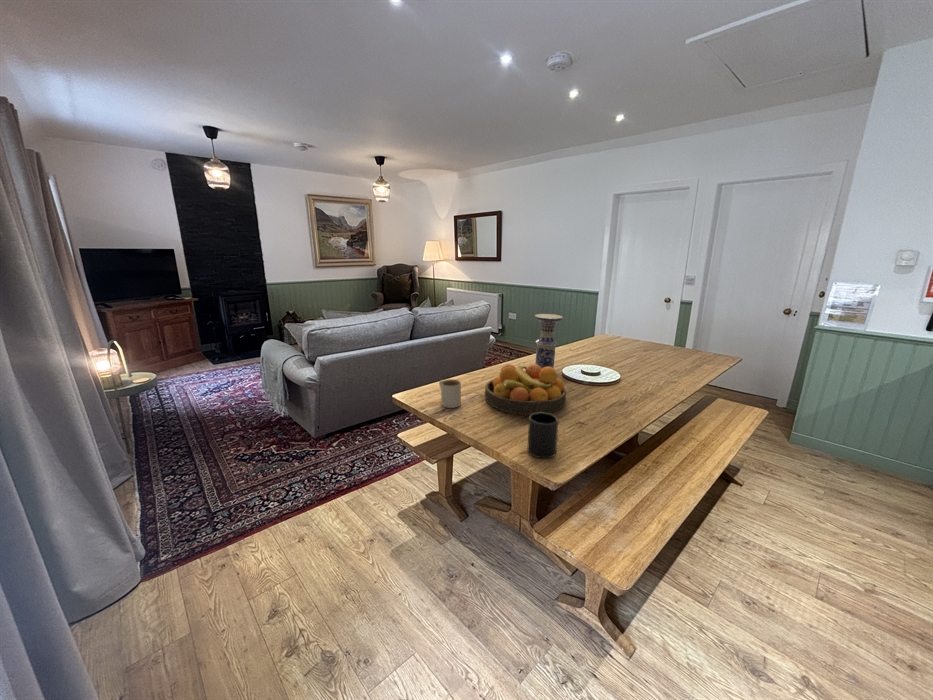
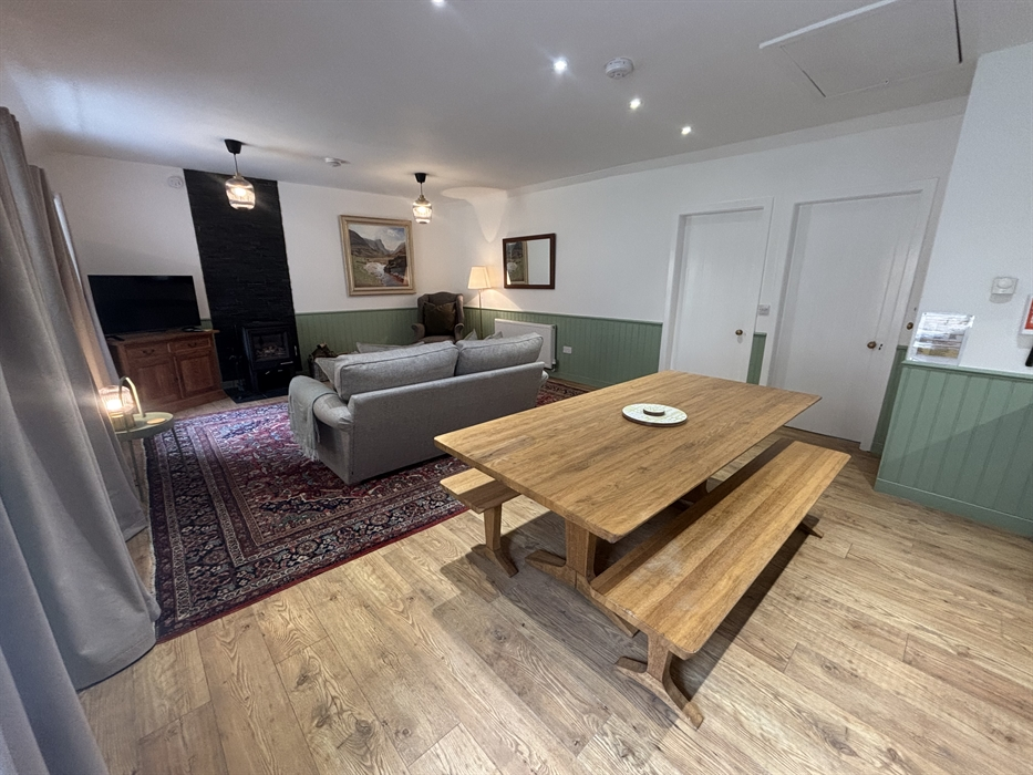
- vase [534,313,564,369]
- fruit bowl [484,363,567,416]
- mug [438,378,462,409]
- mug [526,412,559,459]
